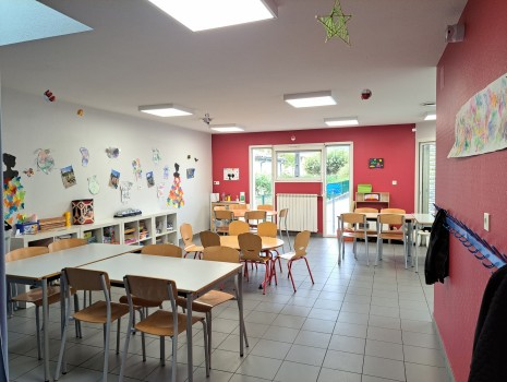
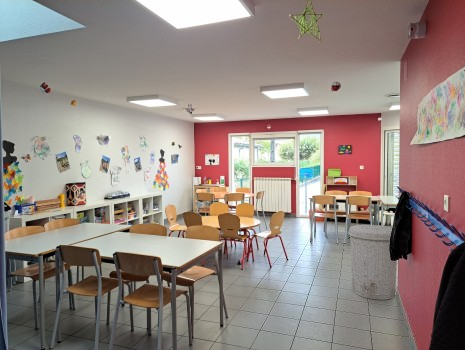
+ trash can [347,224,398,301]
